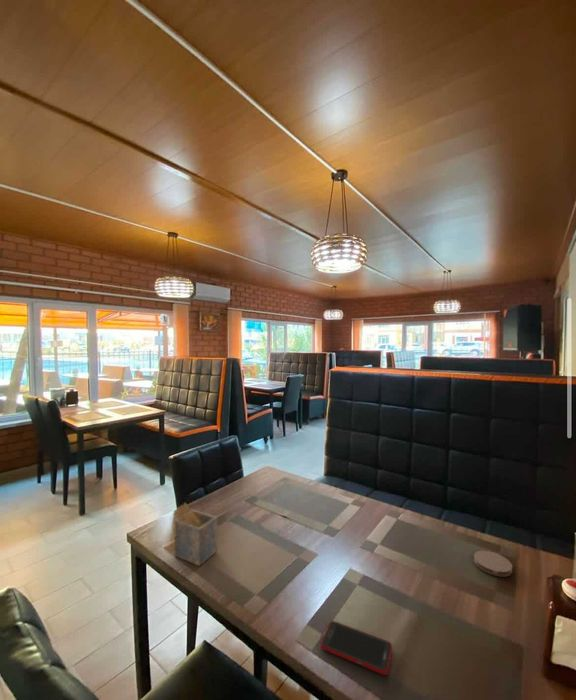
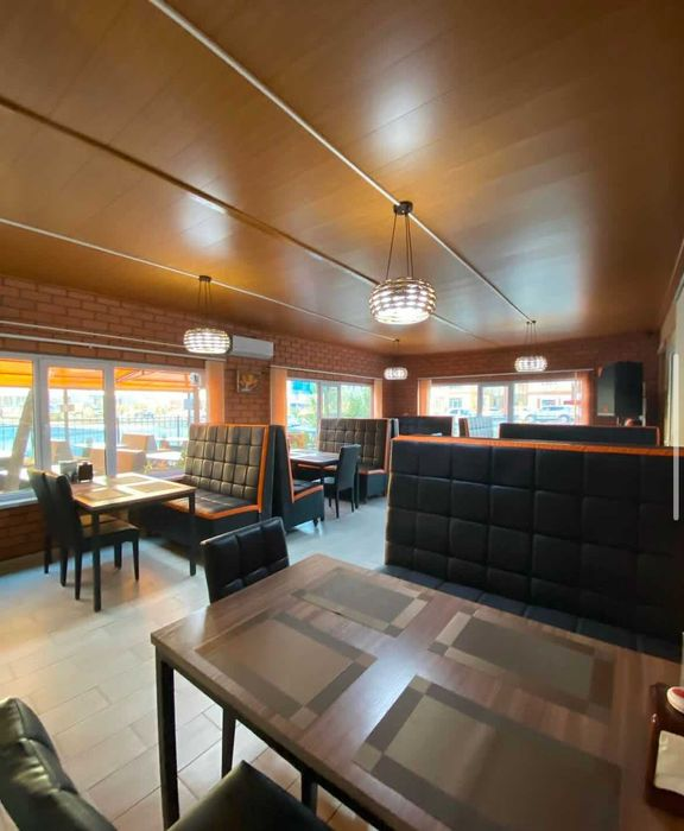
- cell phone [320,620,393,676]
- coaster [473,550,513,578]
- napkin holder [174,502,218,567]
